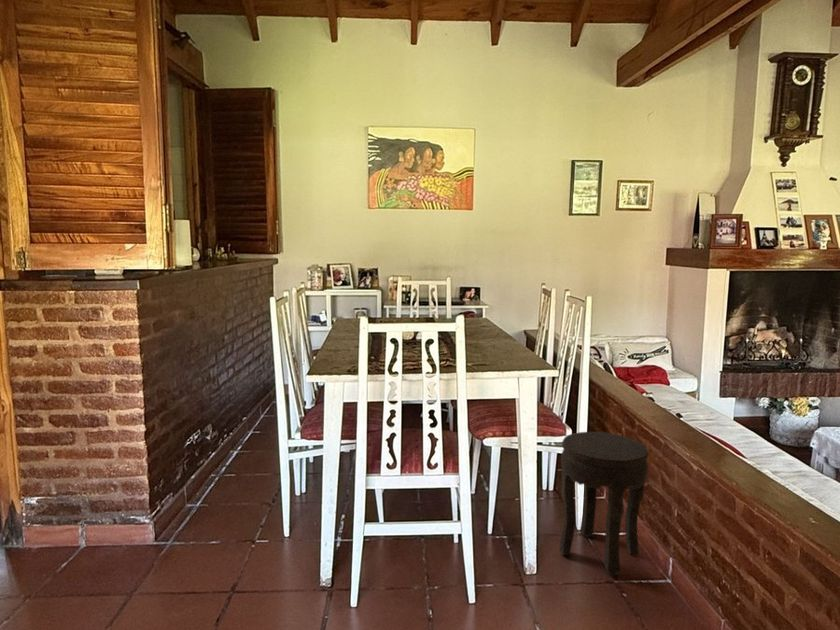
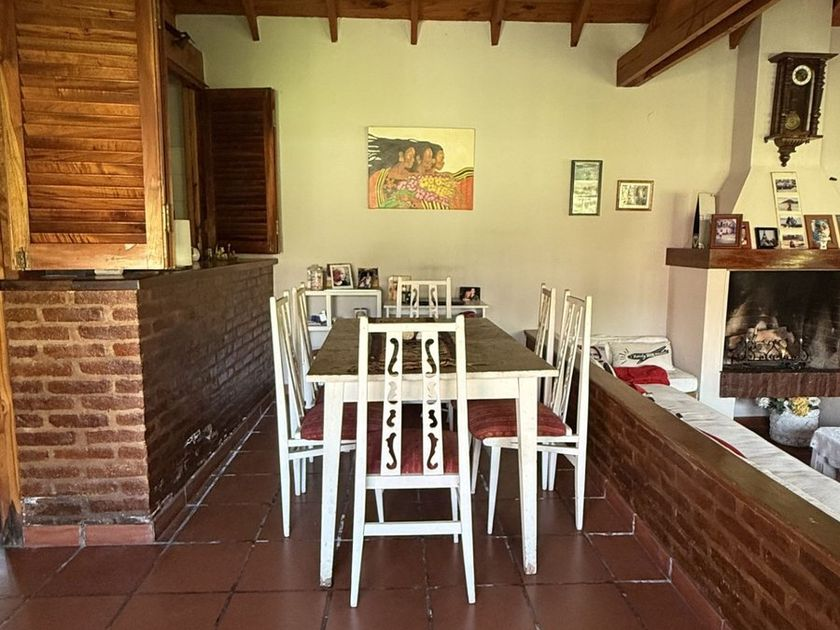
- side table [558,431,650,577]
